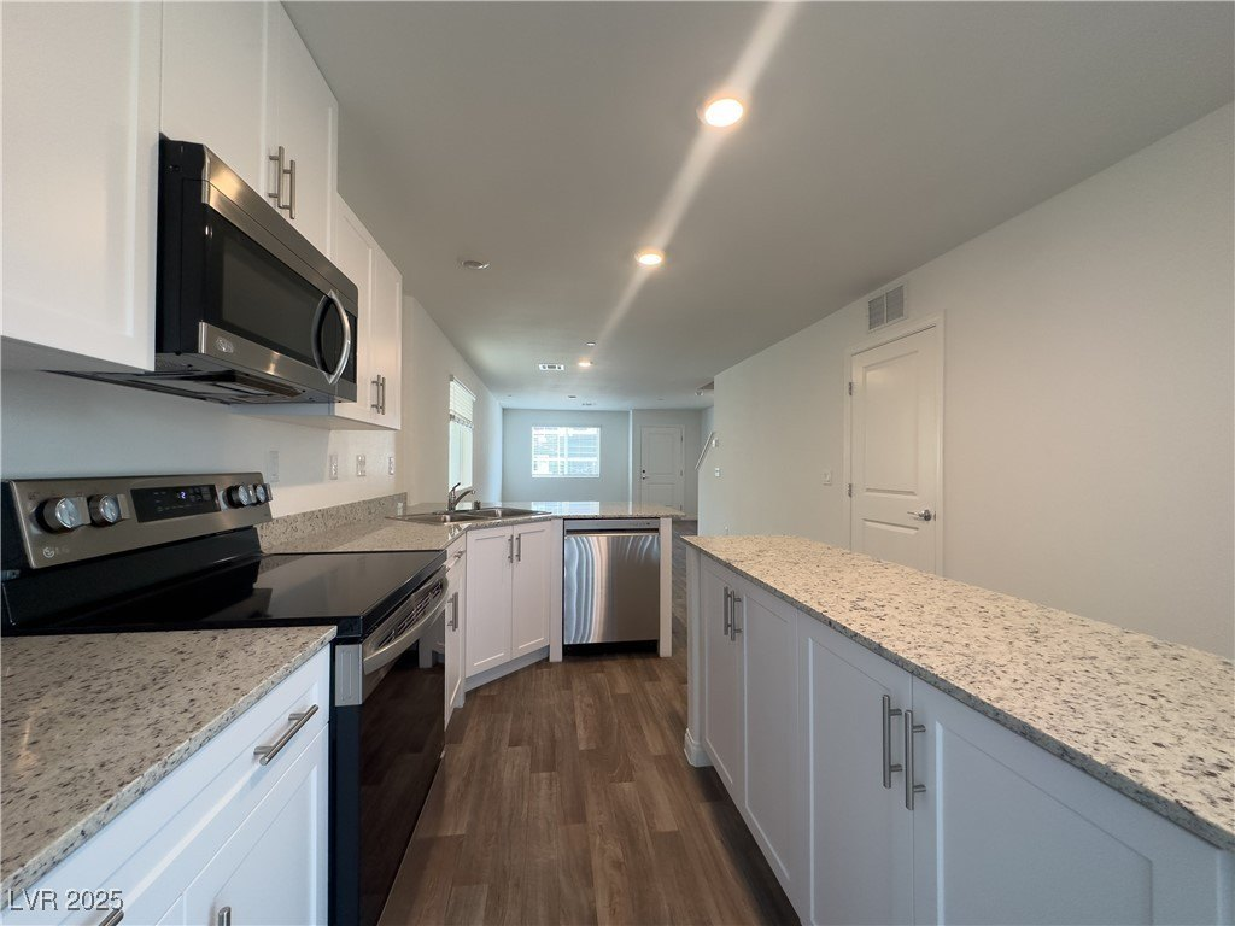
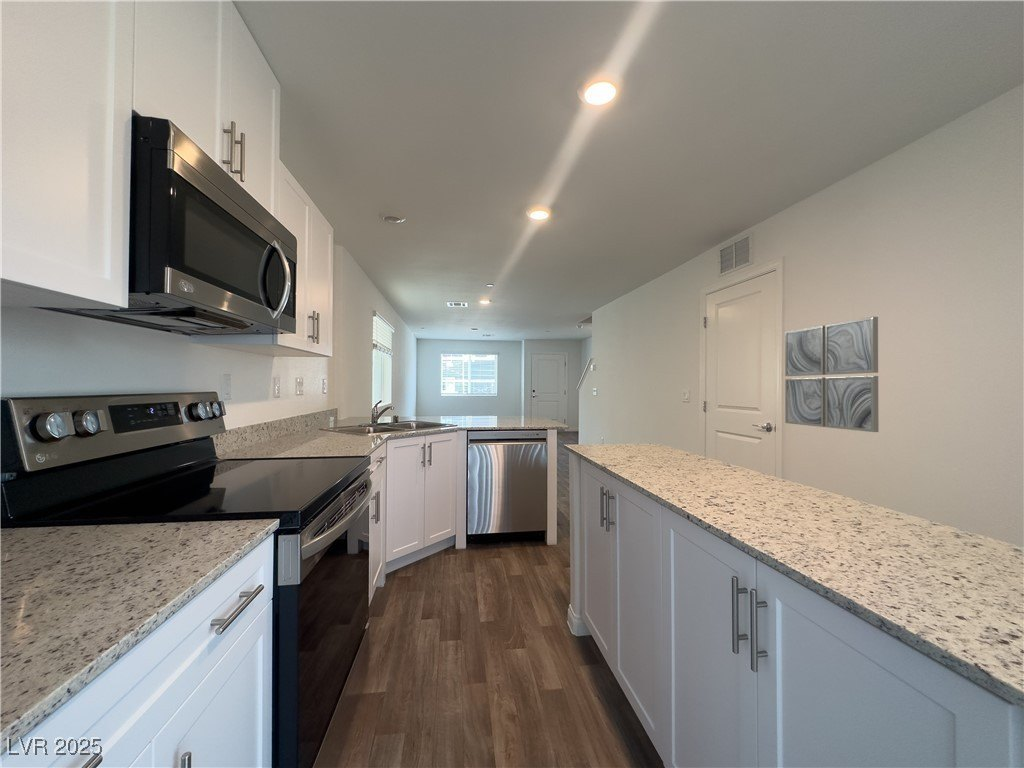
+ wall art [784,316,880,433]
